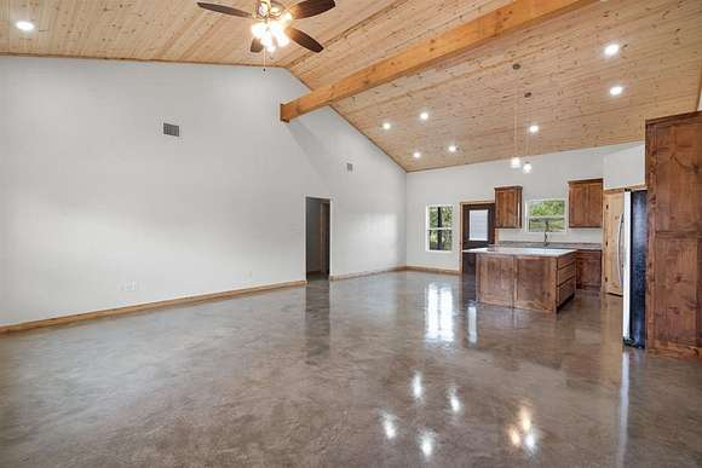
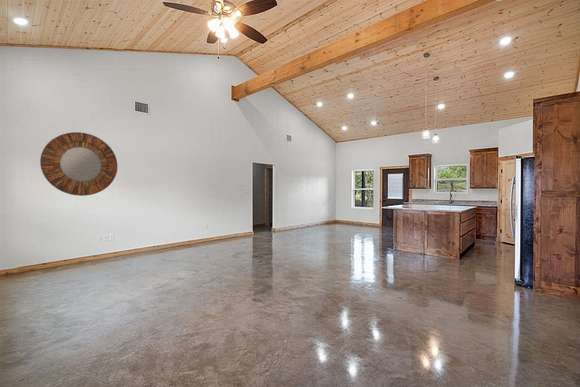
+ home mirror [39,131,119,197]
